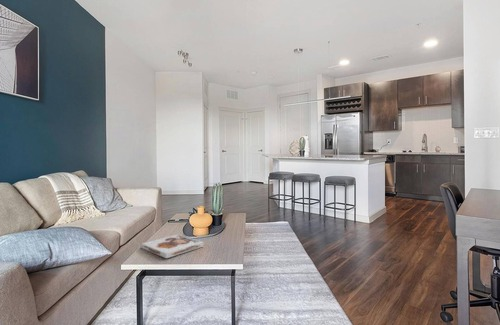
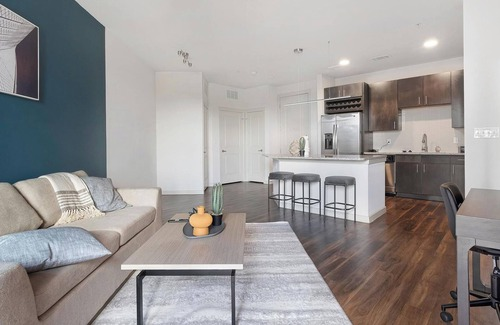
- board game [140,233,204,259]
